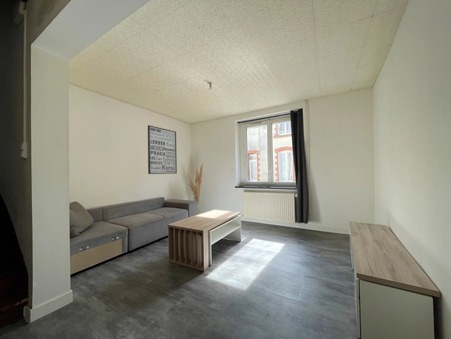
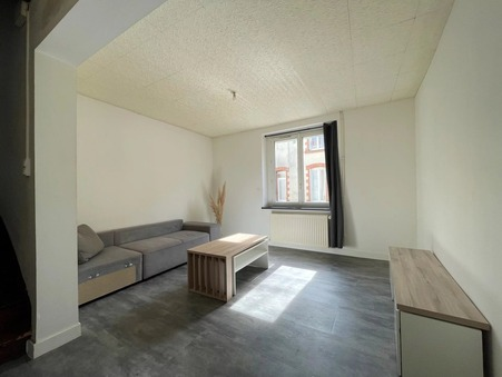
- wall art [147,124,178,175]
